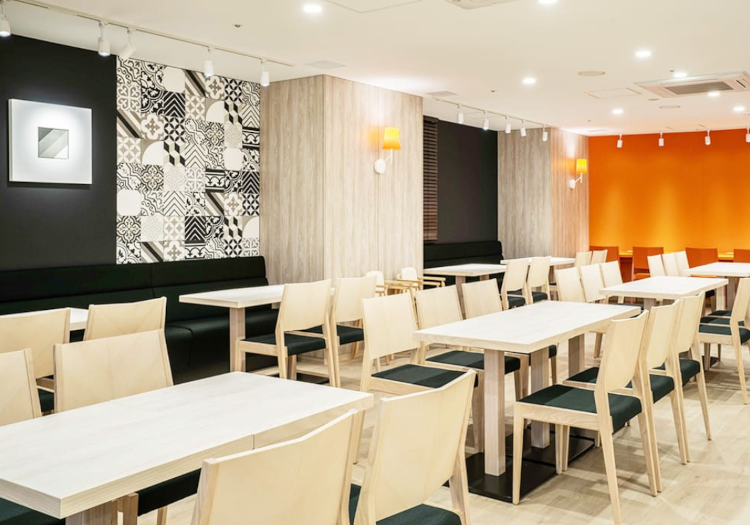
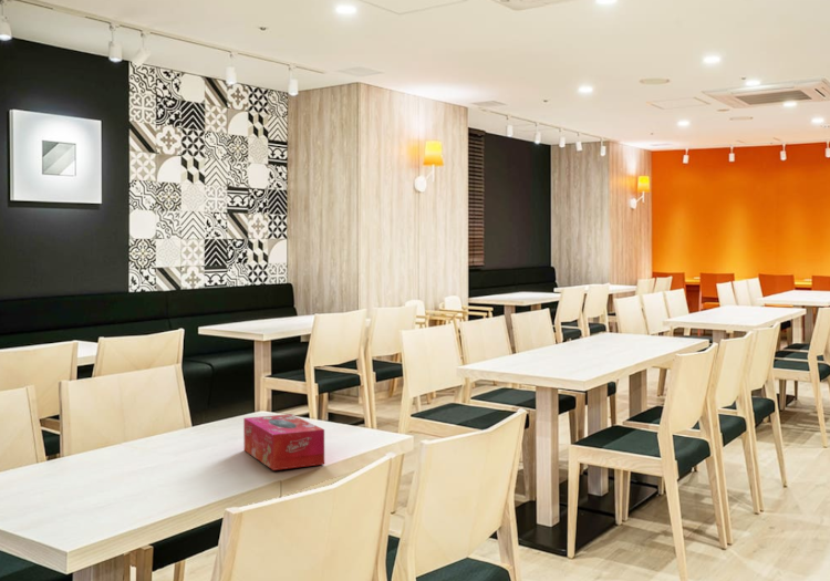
+ tissue box [242,413,325,471]
